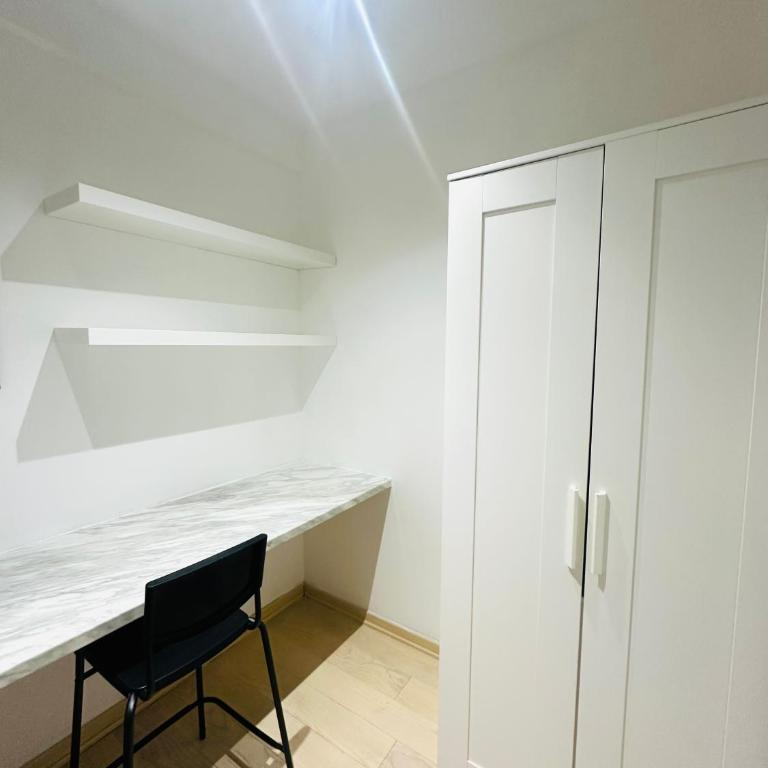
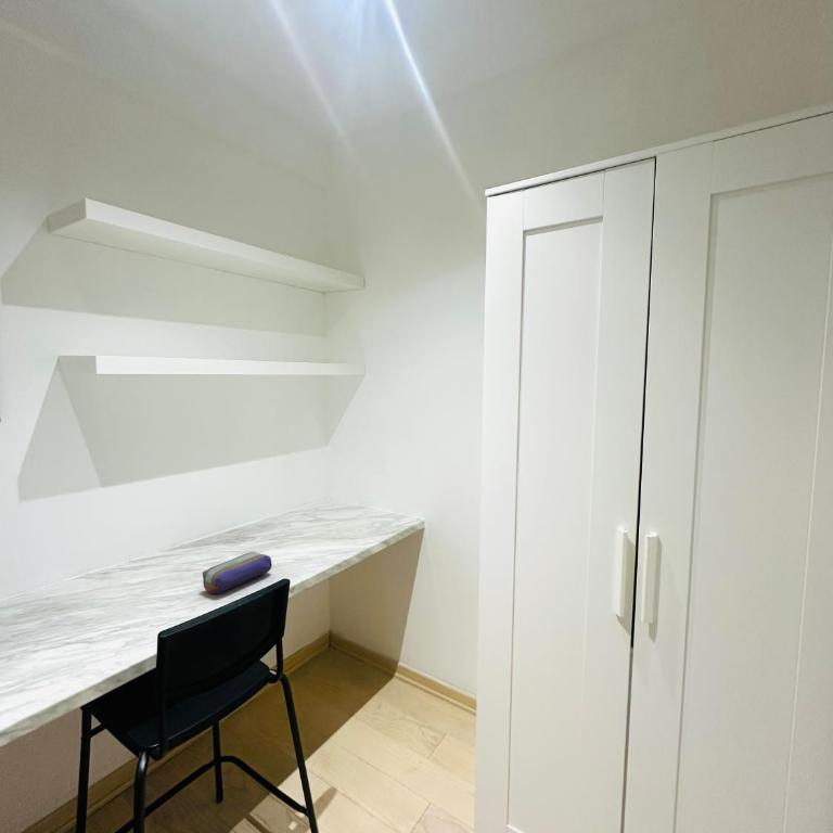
+ pencil case [202,551,273,594]
